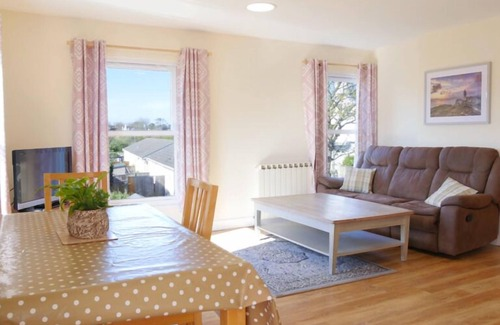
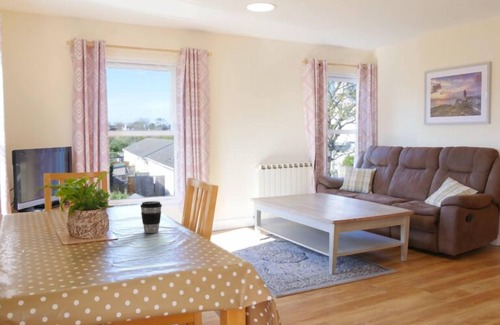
+ coffee cup [140,200,163,234]
